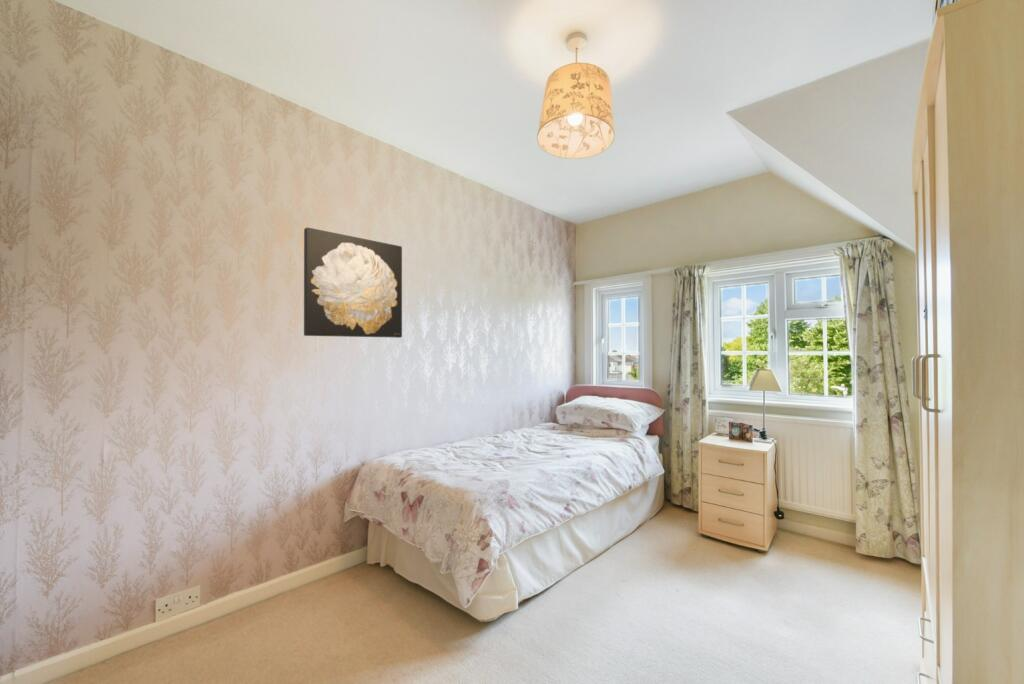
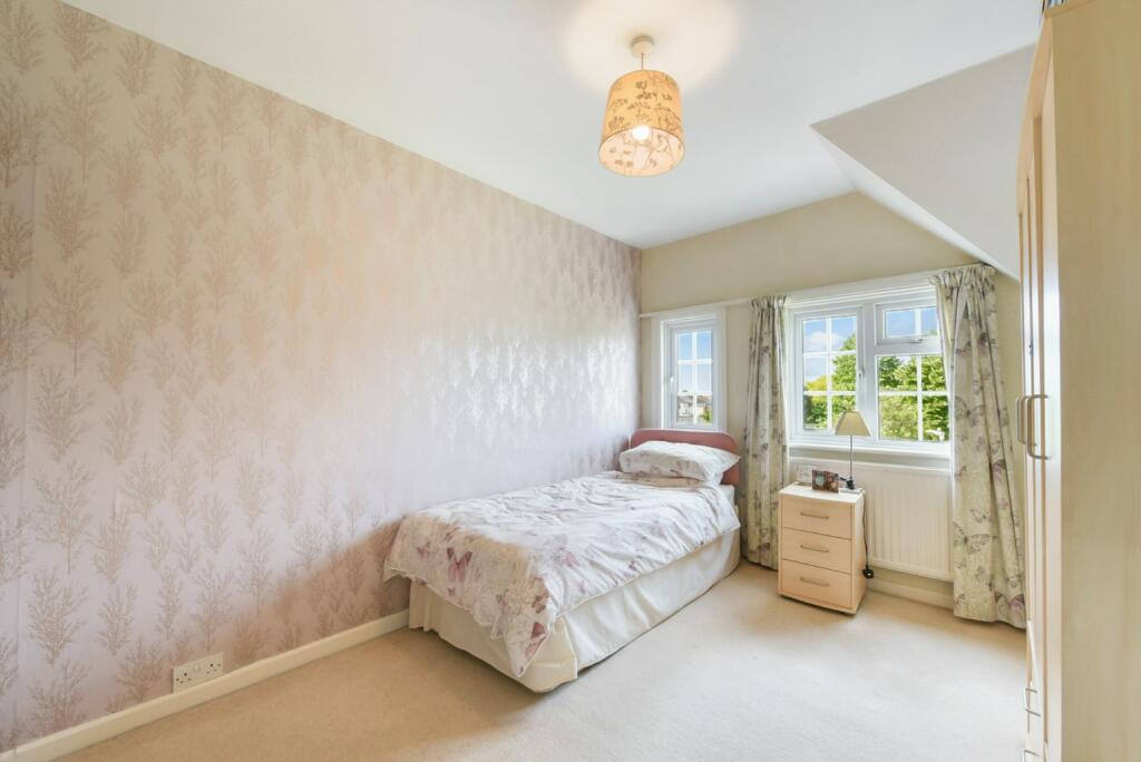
- wall art [303,227,403,339]
